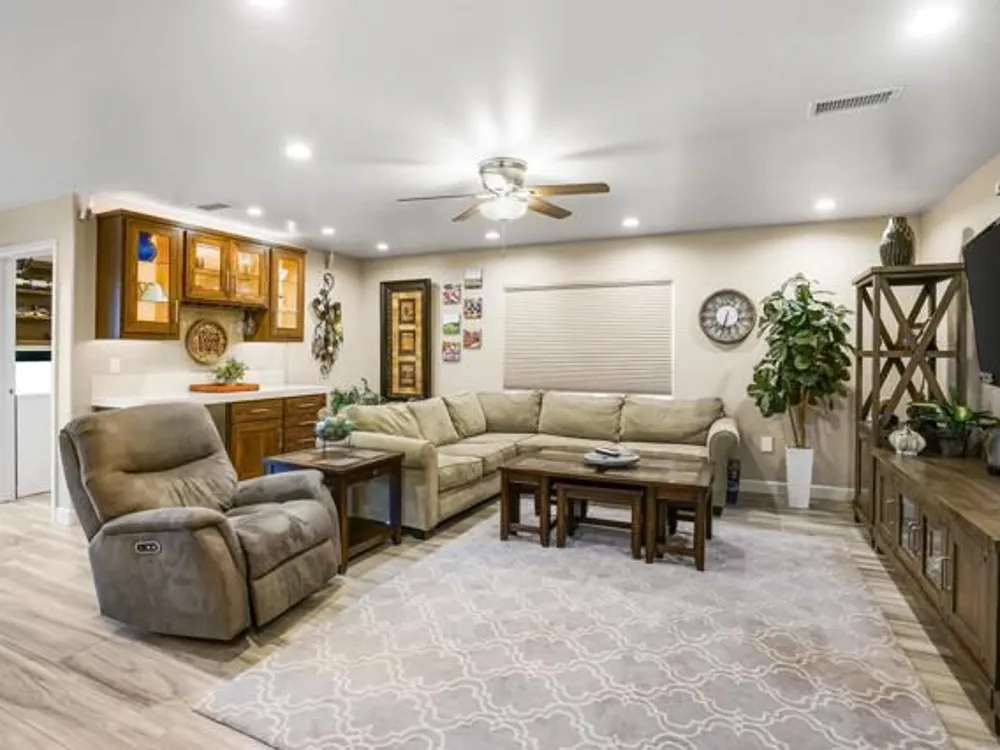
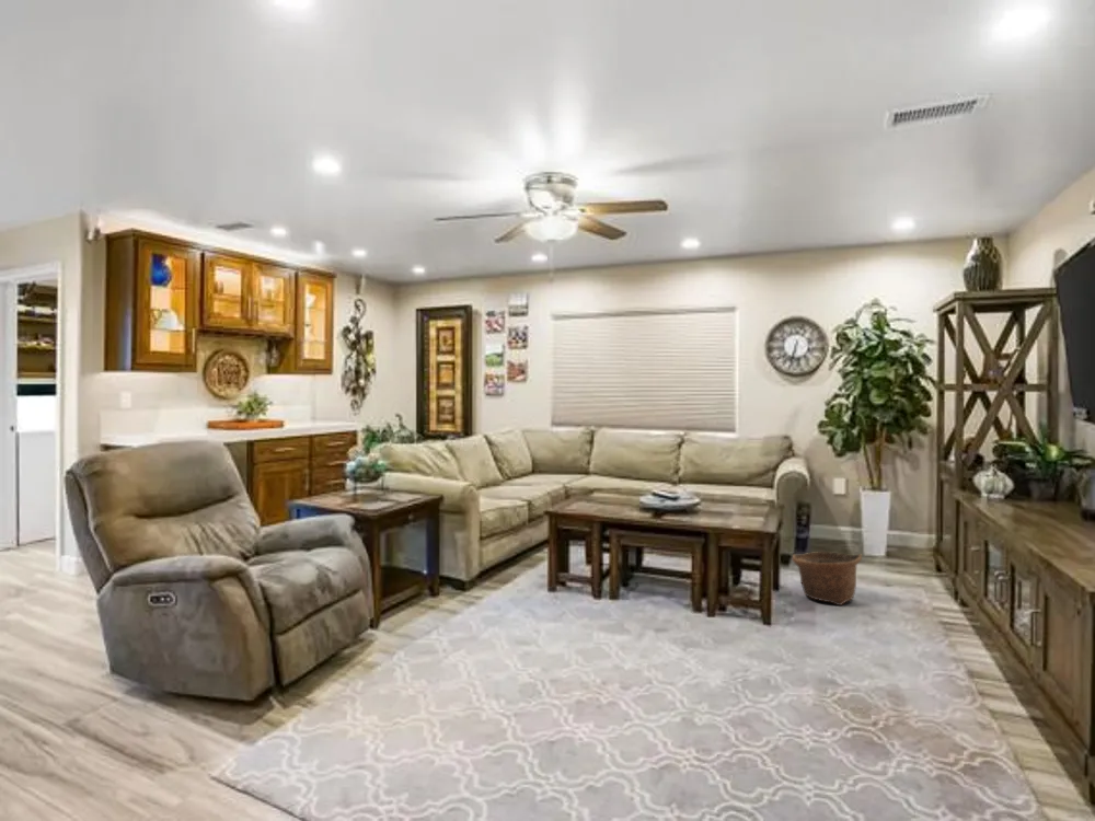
+ basket [791,551,863,606]
